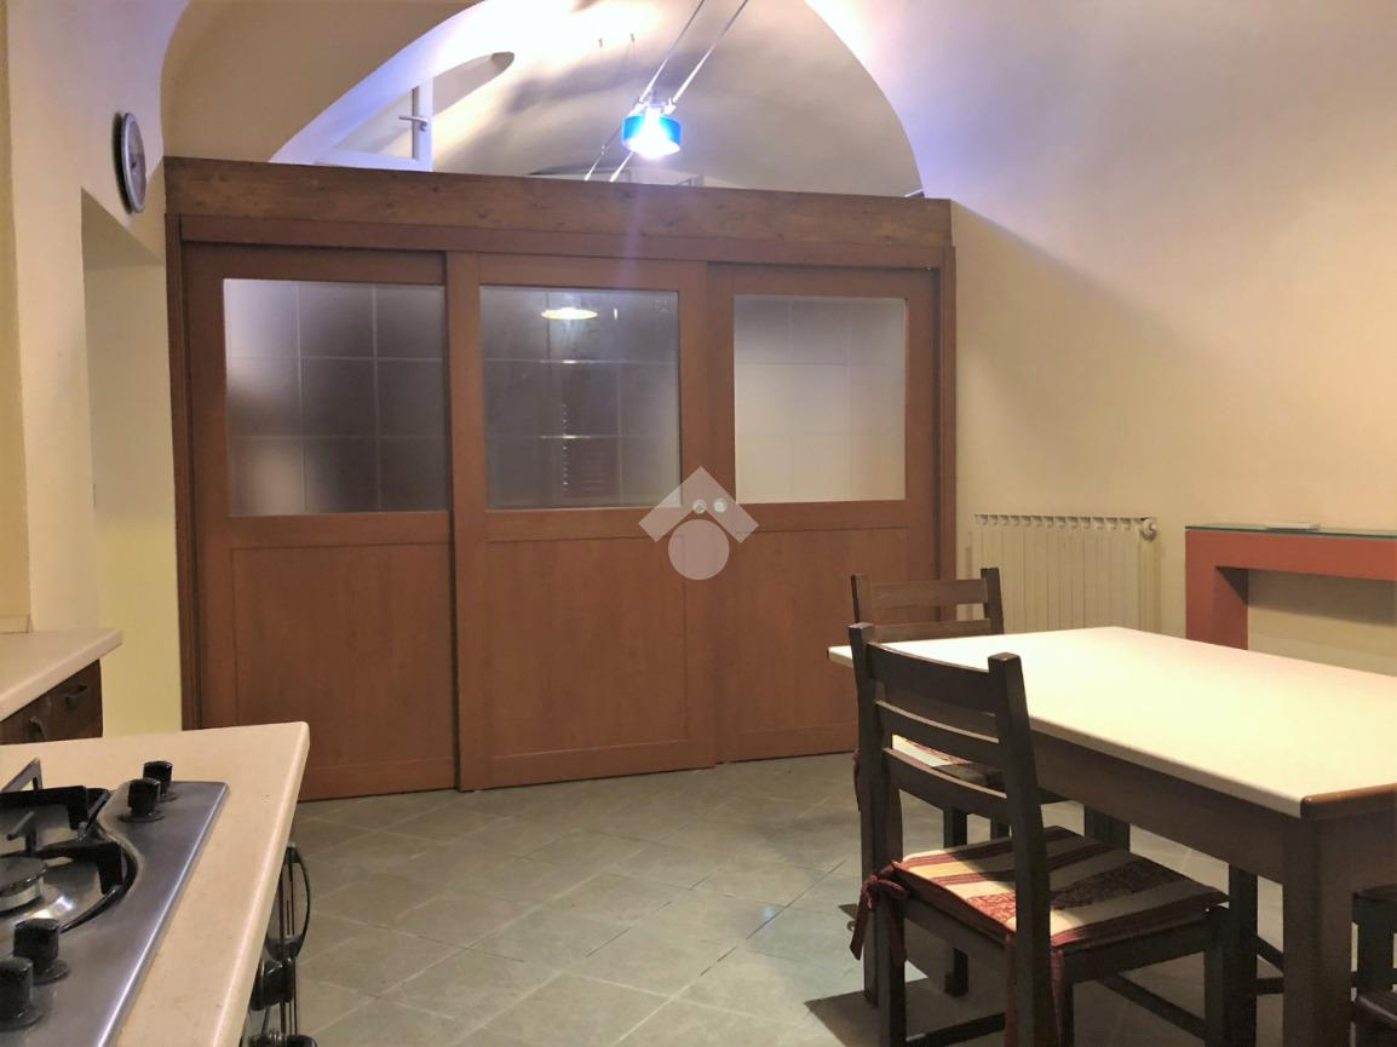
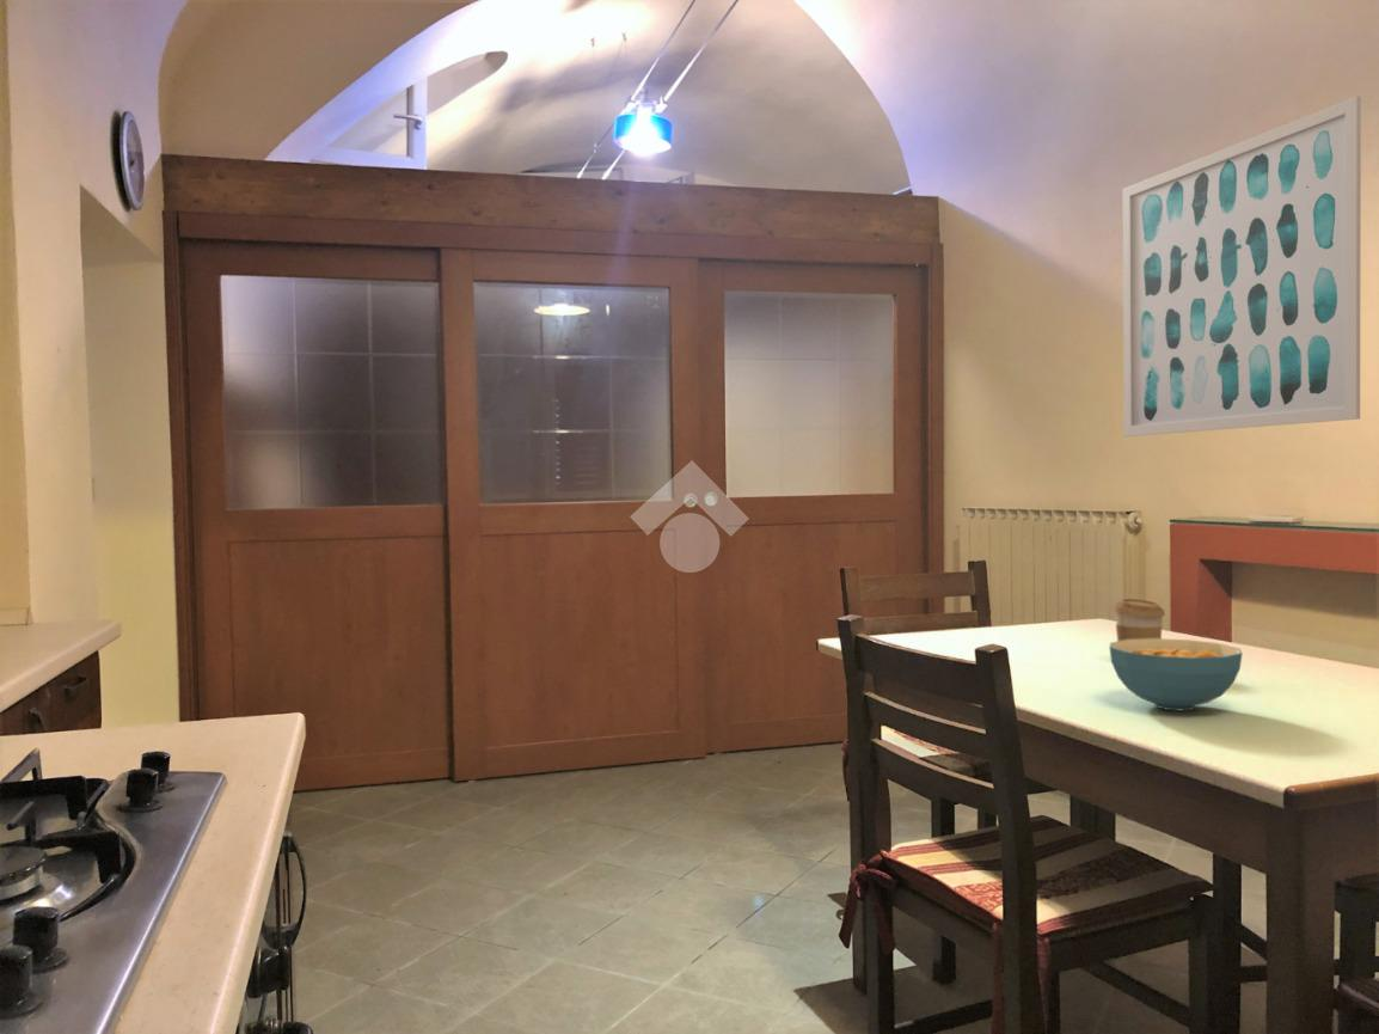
+ wall art [1122,94,1362,438]
+ coffee cup [1113,598,1166,642]
+ cereal bowl [1108,637,1244,712]
